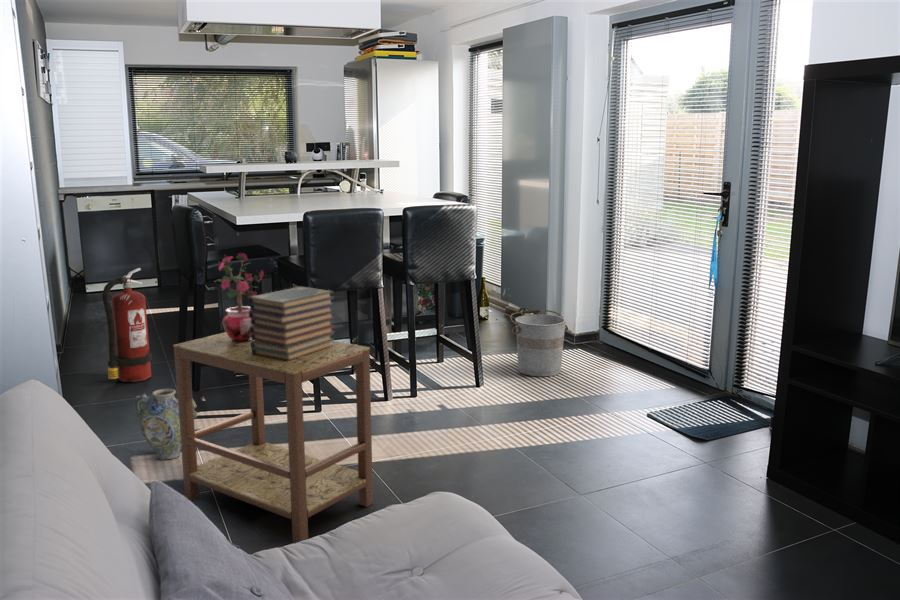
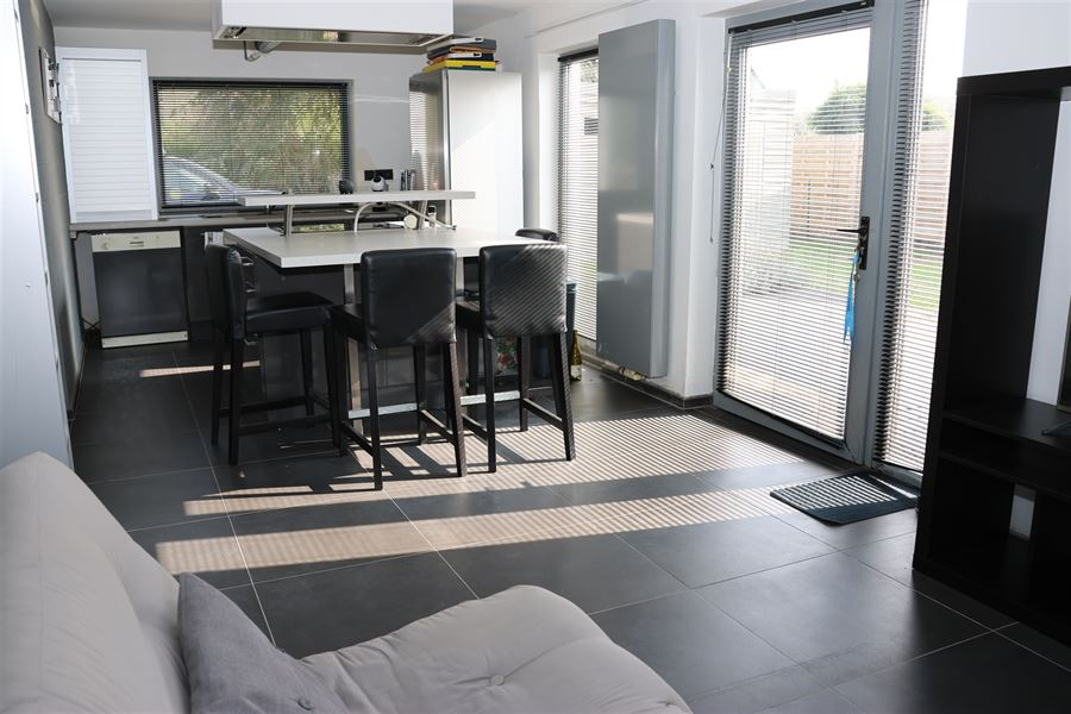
- ceramic jug [133,388,198,461]
- fire extinguisher [101,267,153,383]
- side table [172,331,374,544]
- bucket [509,309,569,377]
- potted plant [215,252,267,342]
- book stack [247,286,336,362]
